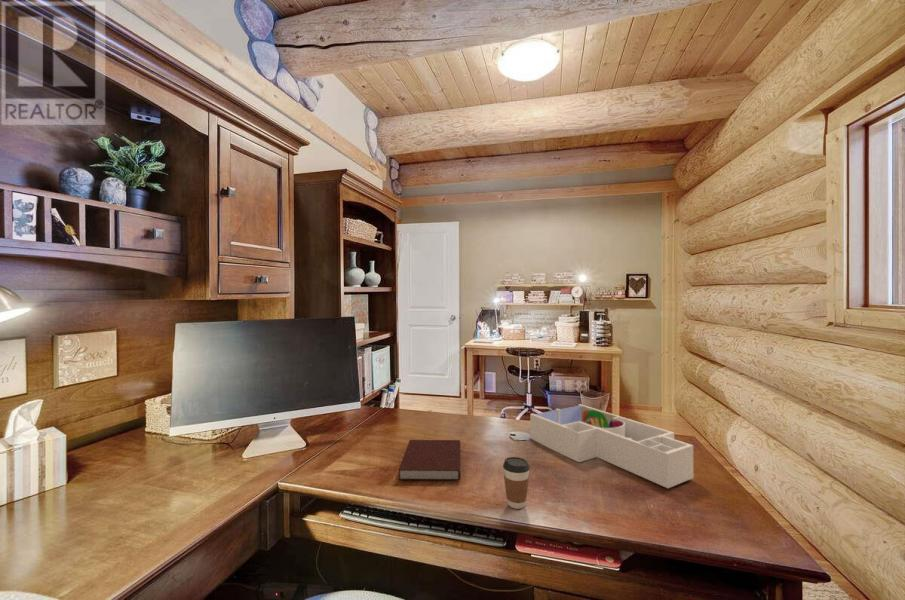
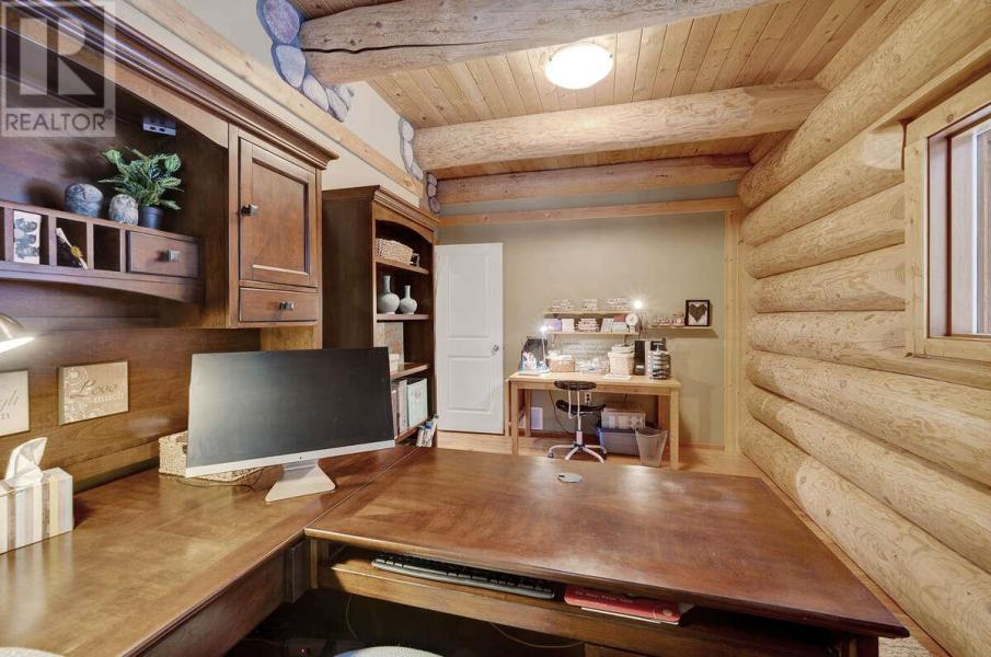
- coffee cup [502,456,531,510]
- notebook [398,439,461,481]
- desk organizer [529,403,695,489]
